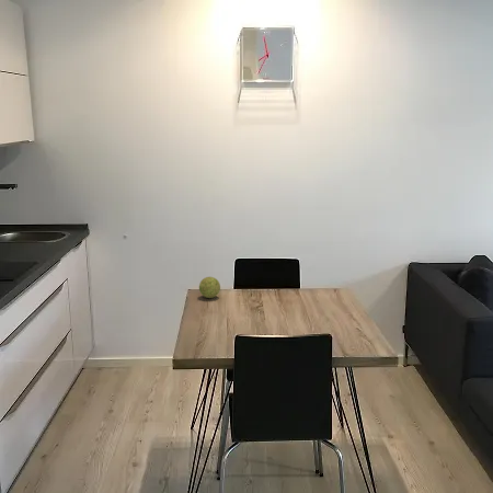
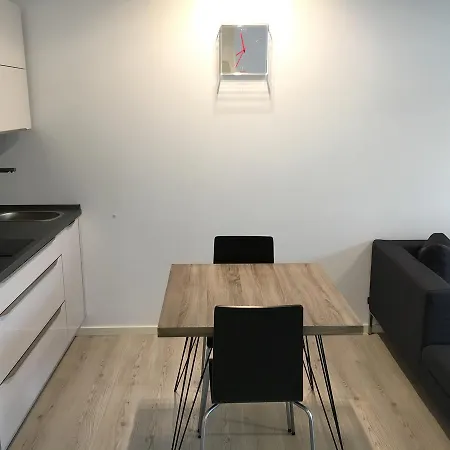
- decorative ball [198,276,221,299]
